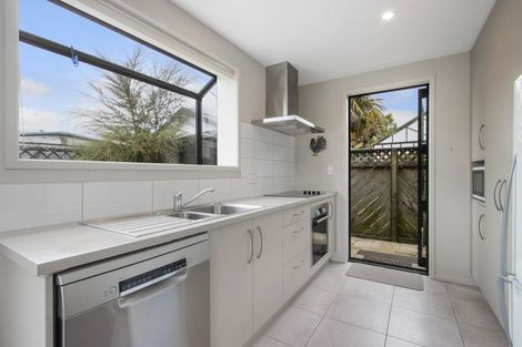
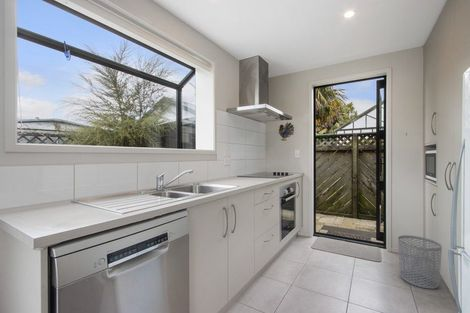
+ waste bin [397,235,443,290]
